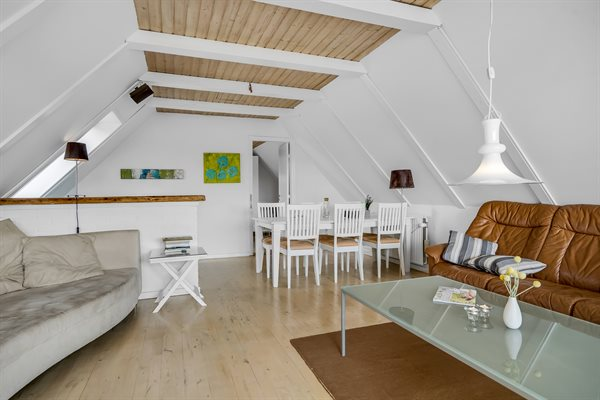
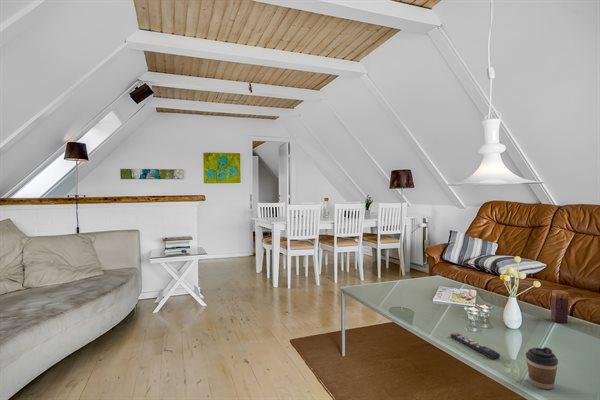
+ candle [550,289,570,324]
+ coffee cup [525,346,559,390]
+ remote control [449,332,501,360]
